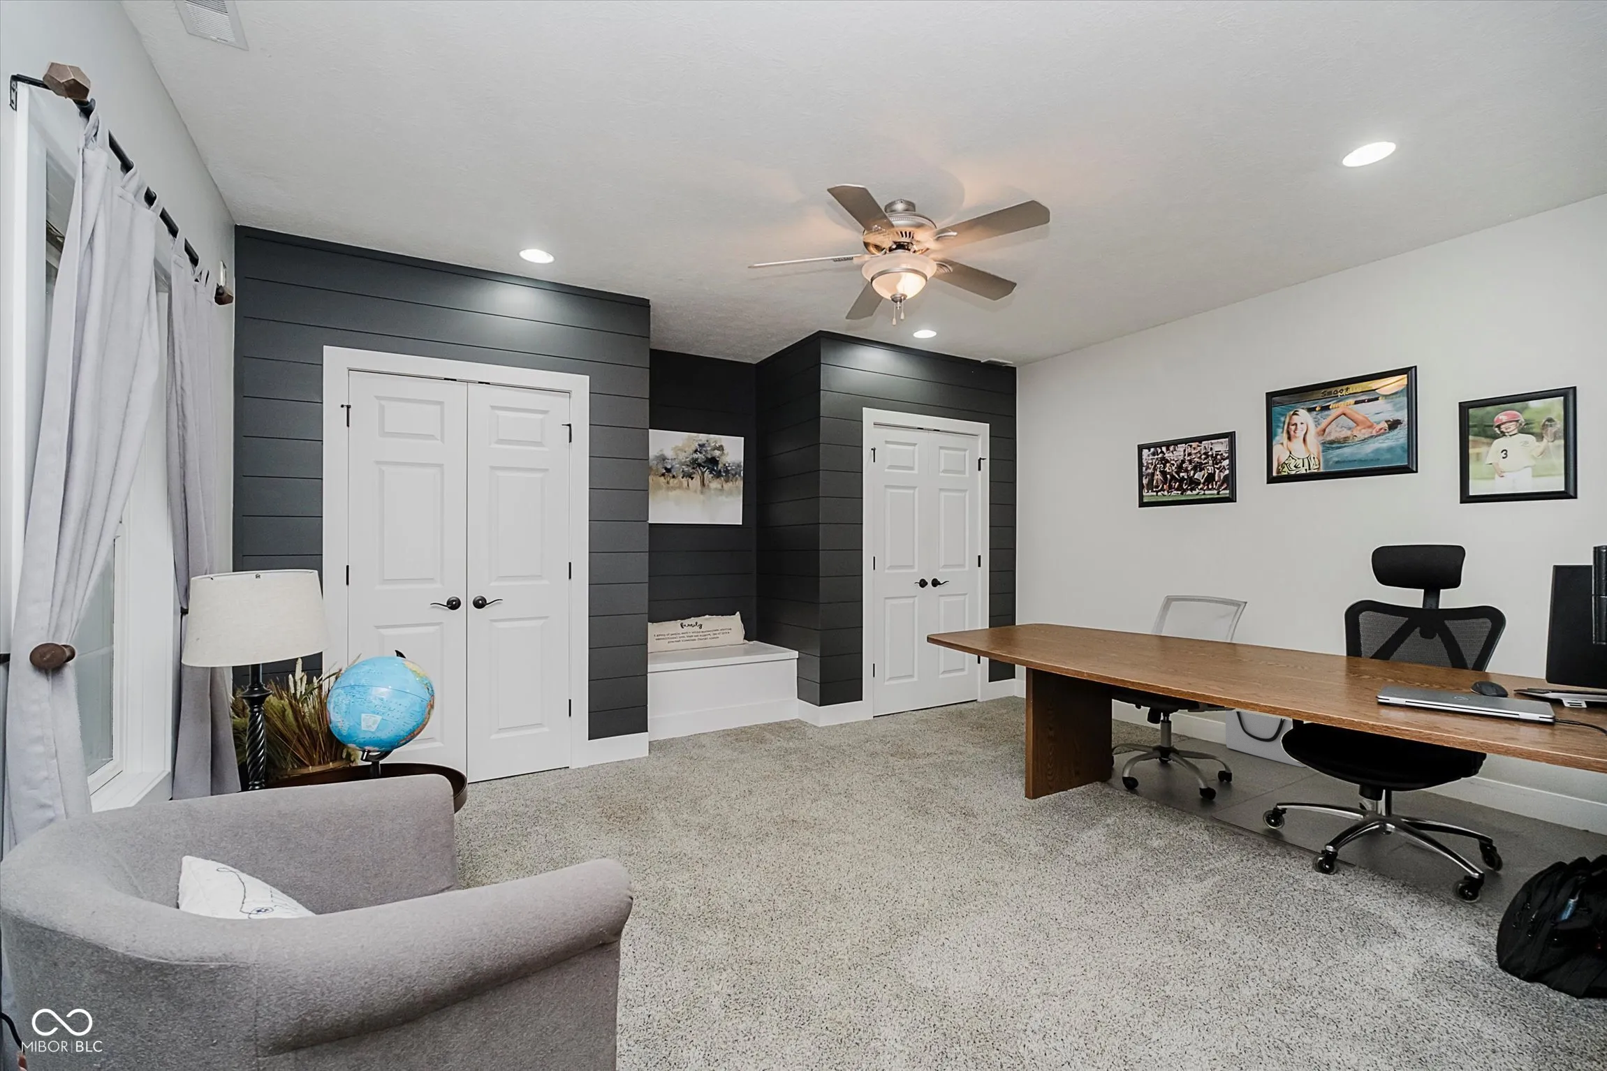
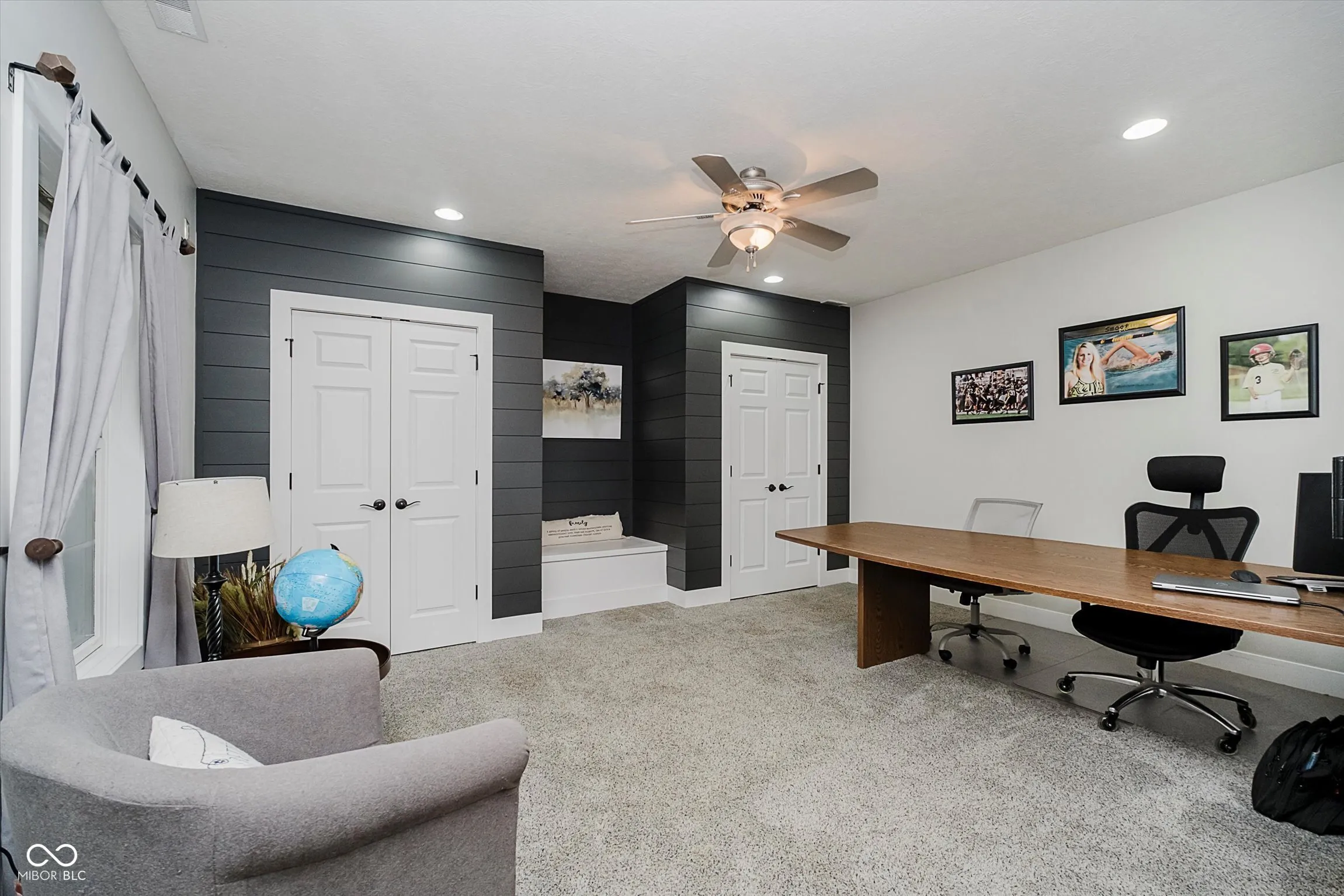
- storage bin [1226,711,1306,769]
